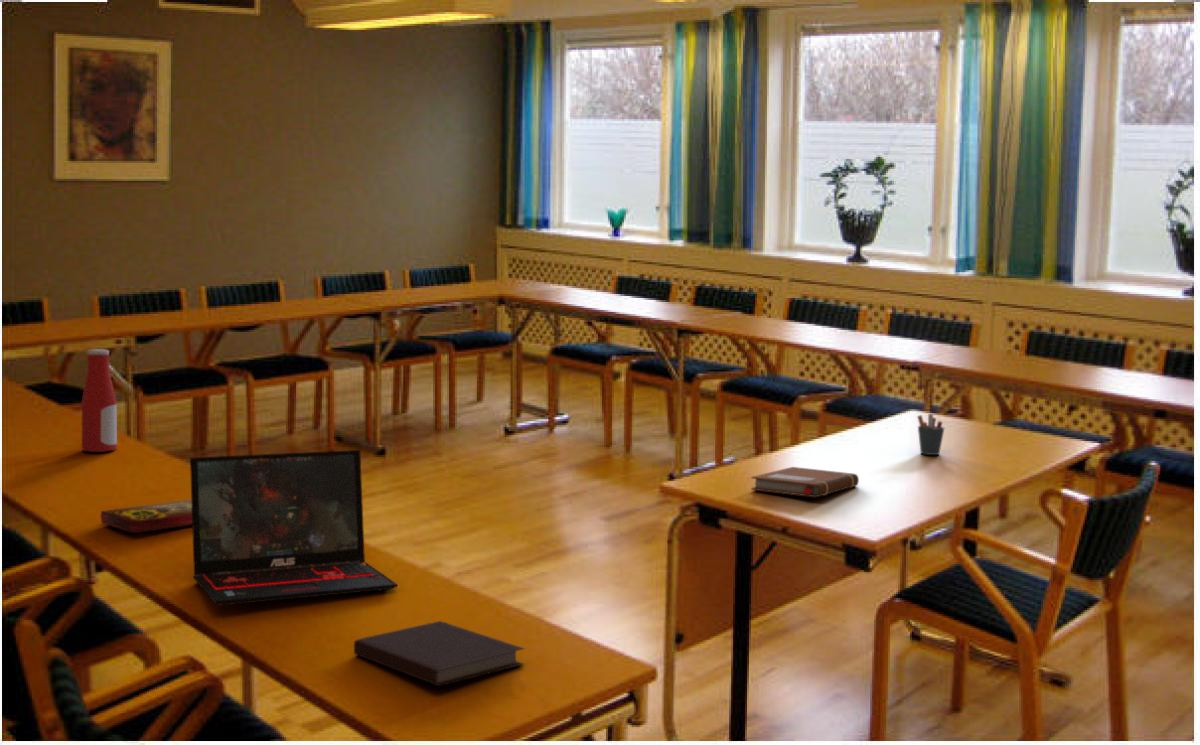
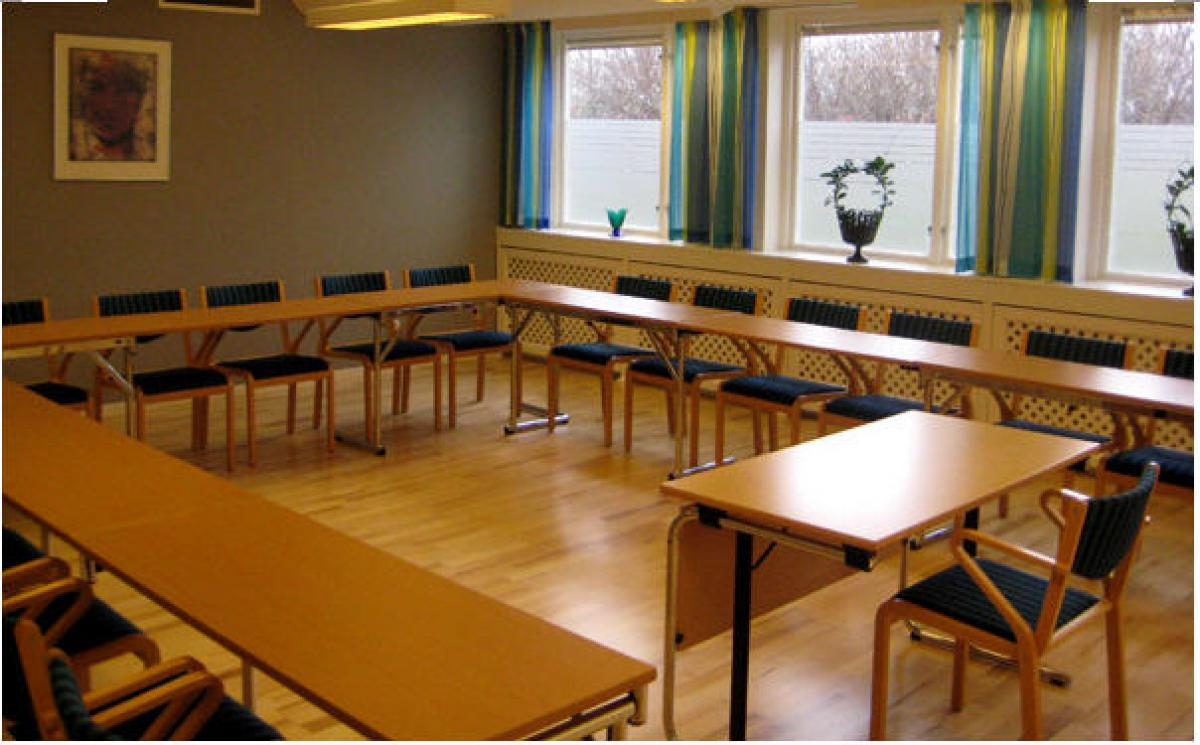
- notebook [750,466,860,498]
- laptop [189,449,398,607]
- pen holder [916,413,945,456]
- notebook [353,620,525,687]
- bottle [80,348,118,453]
- book [100,499,192,534]
